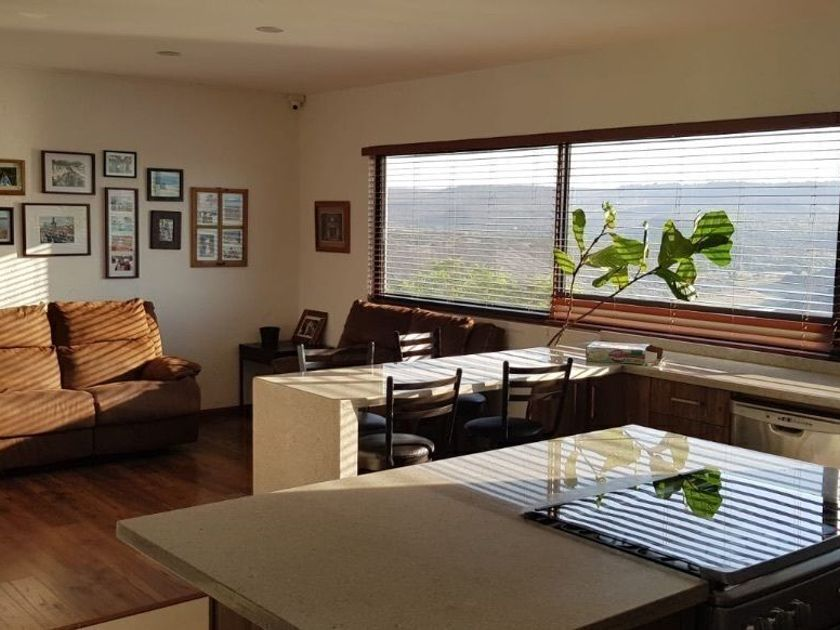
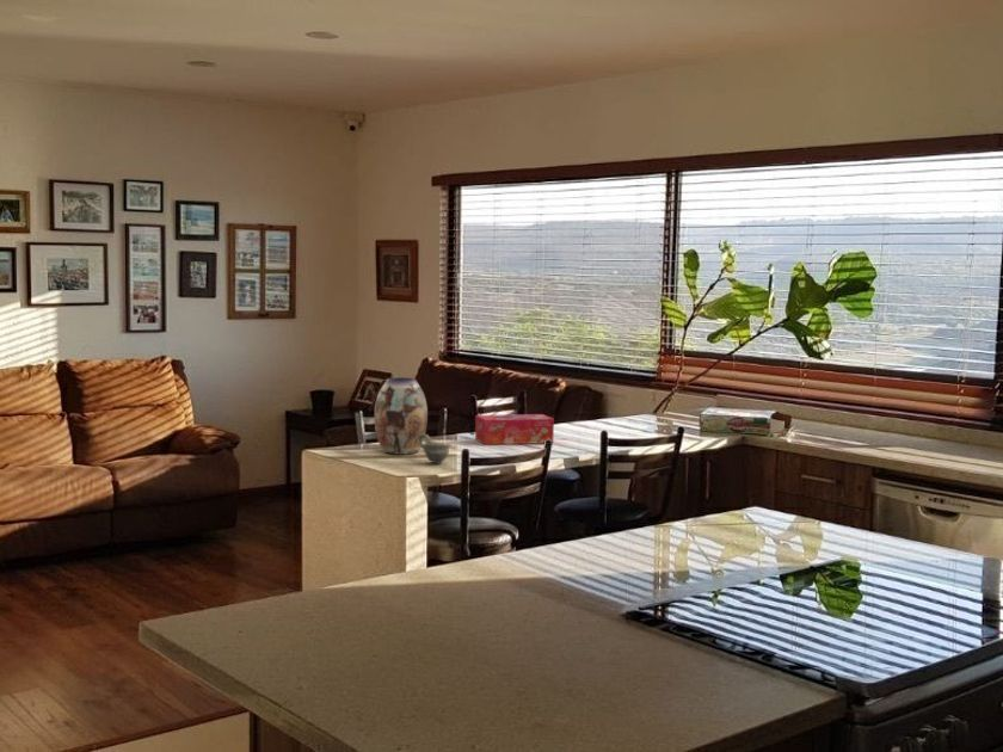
+ cup [418,433,451,464]
+ vase [374,376,429,456]
+ tissue box [474,413,555,445]
